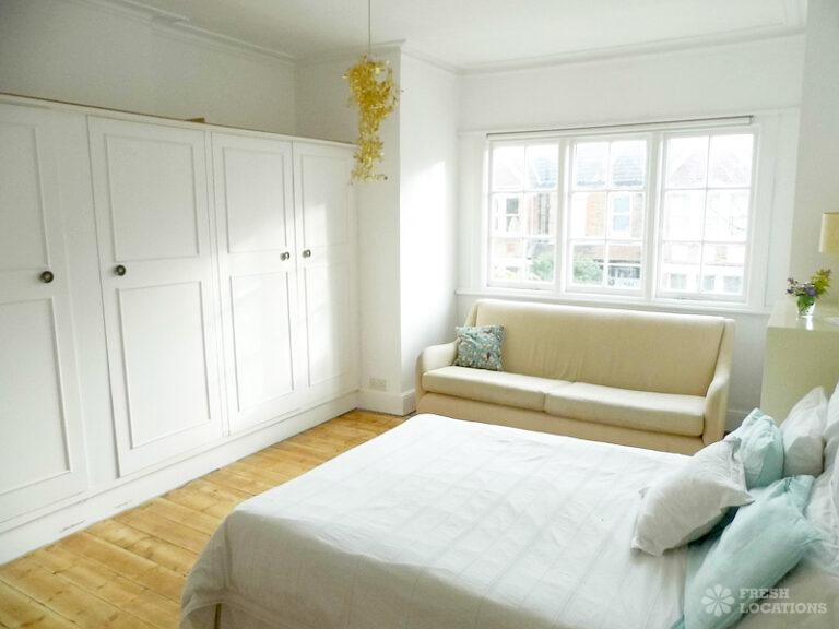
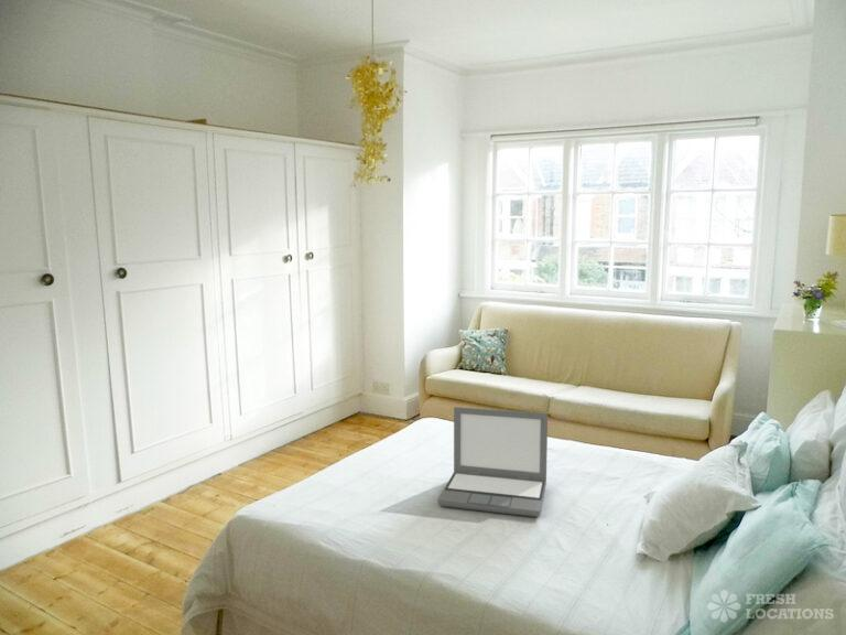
+ laptop [436,406,549,518]
